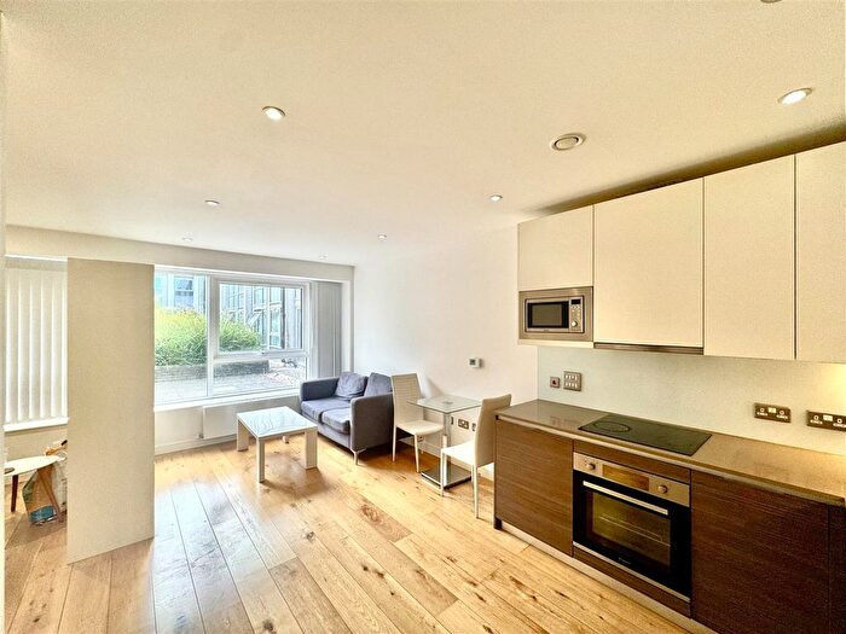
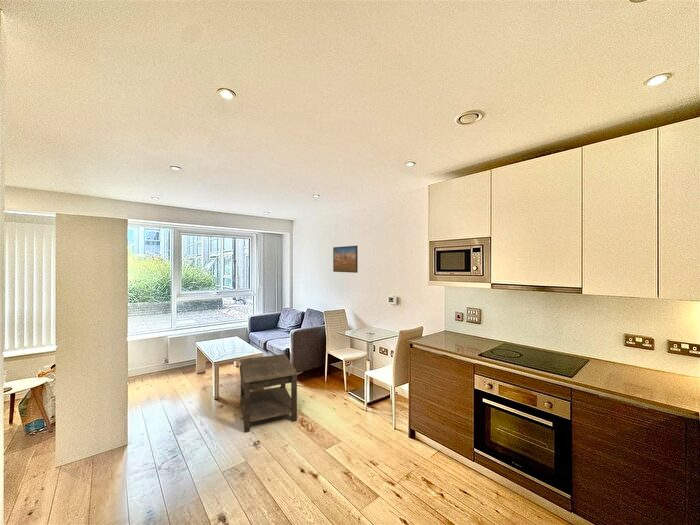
+ side table [239,353,298,434]
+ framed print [332,245,359,274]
